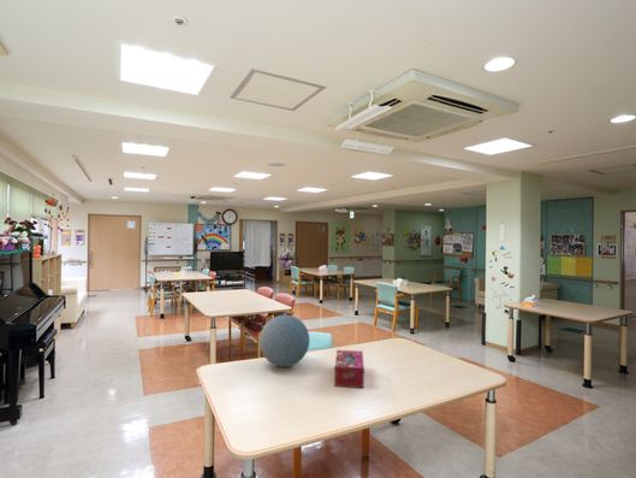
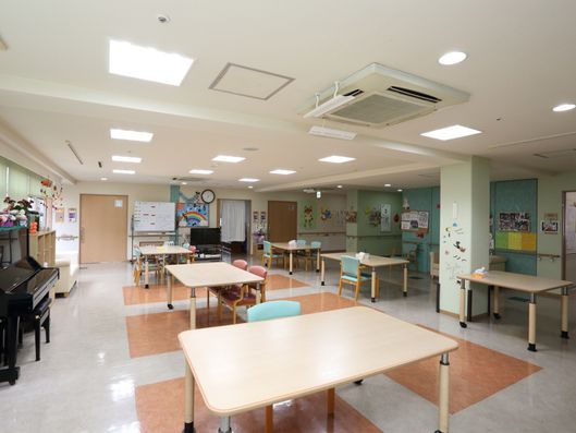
- tissue box [333,349,365,389]
- decorative orb [258,314,311,368]
